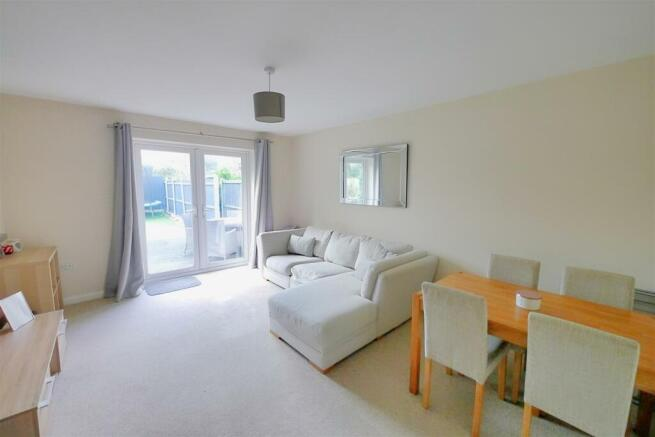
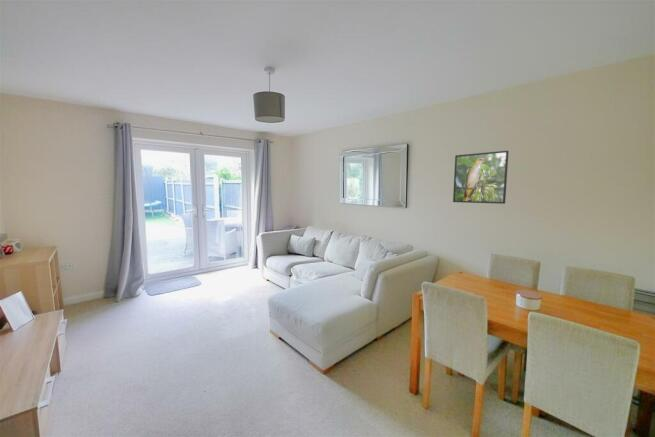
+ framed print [452,150,509,205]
